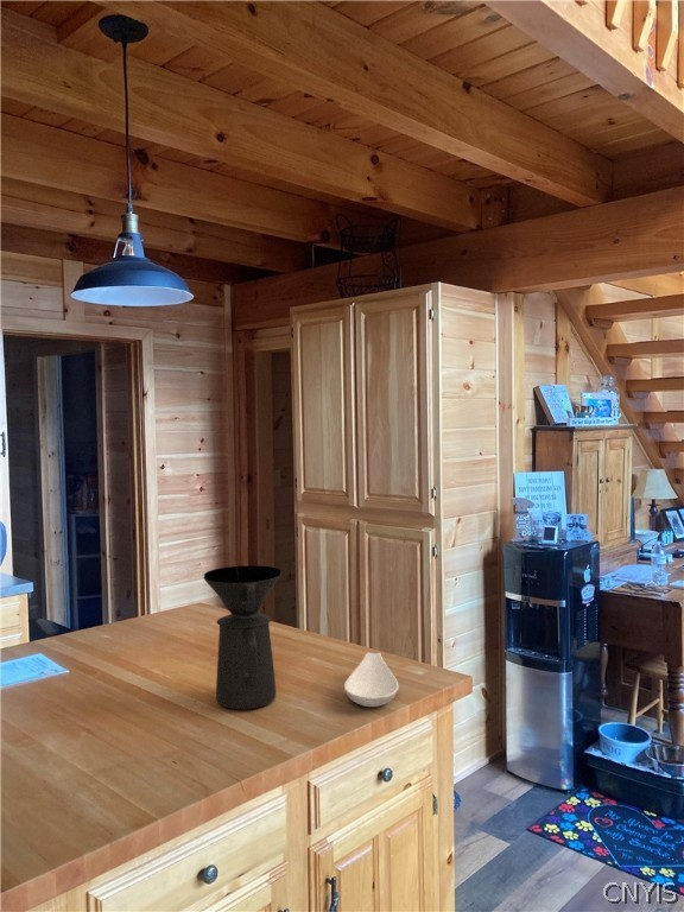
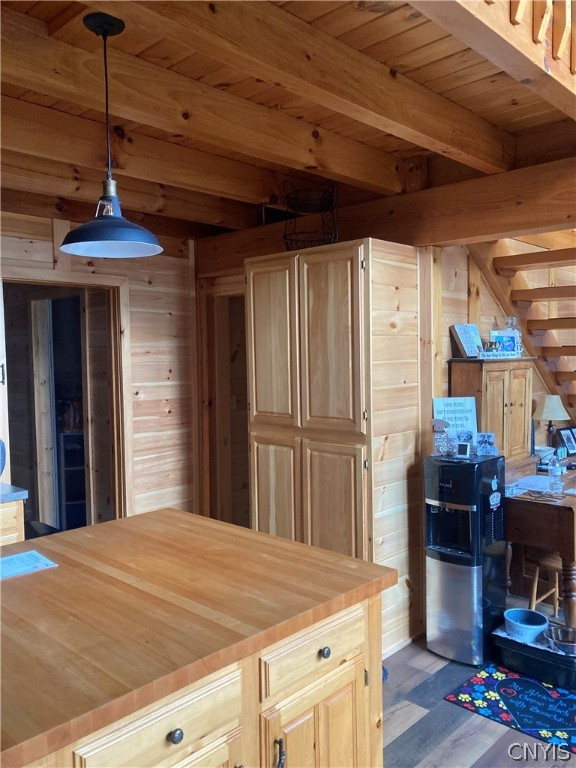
- spoon rest [343,652,400,708]
- coffee maker [203,564,283,710]
